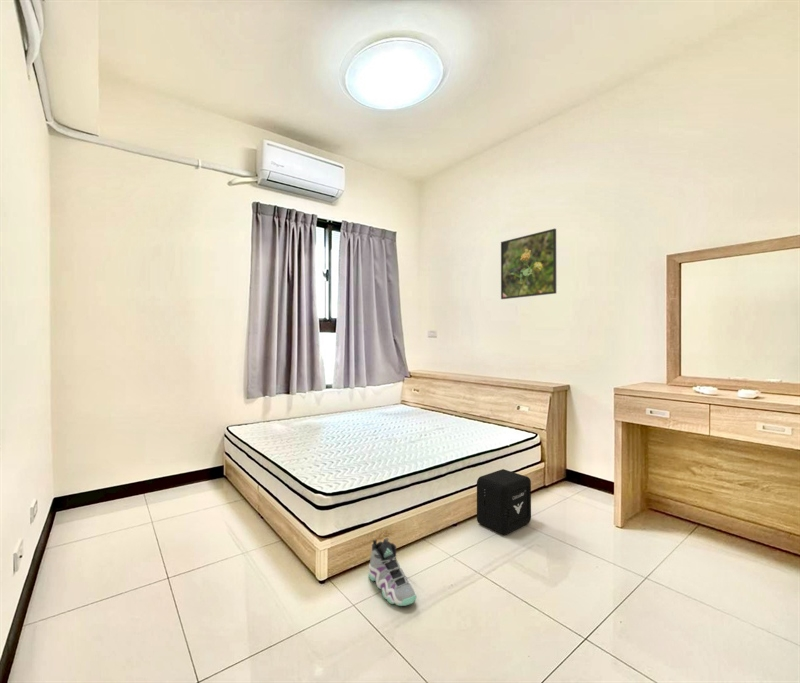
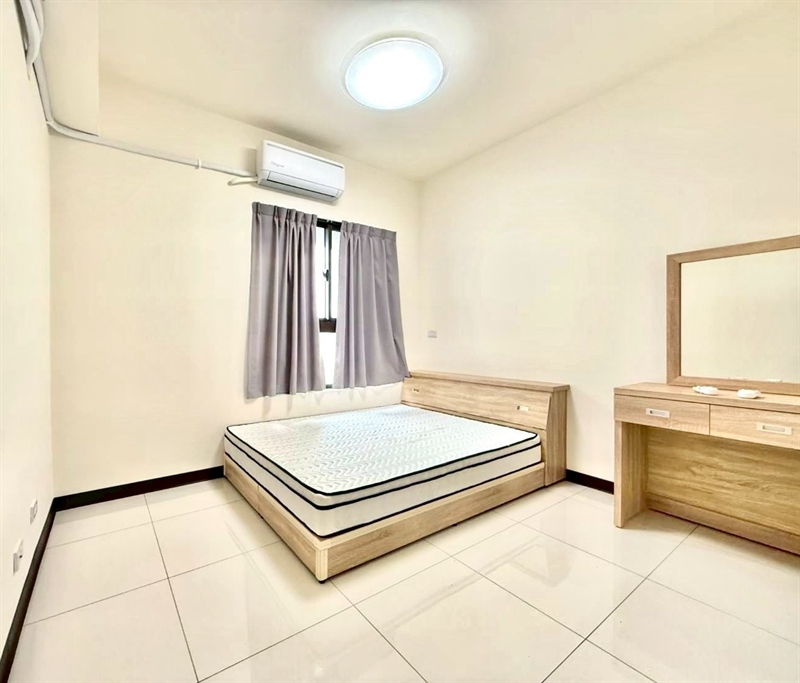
- sneaker [367,537,417,607]
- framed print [500,228,557,300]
- air purifier [476,468,532,536]
